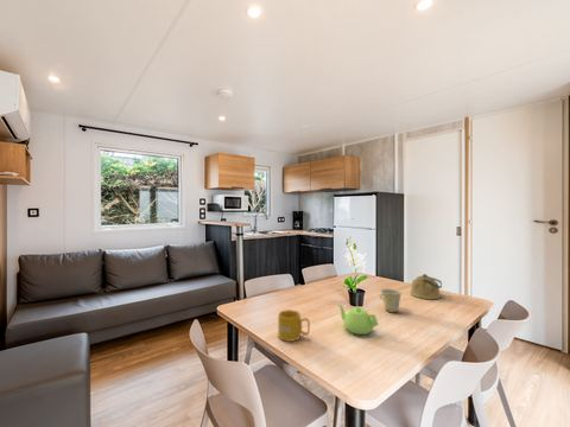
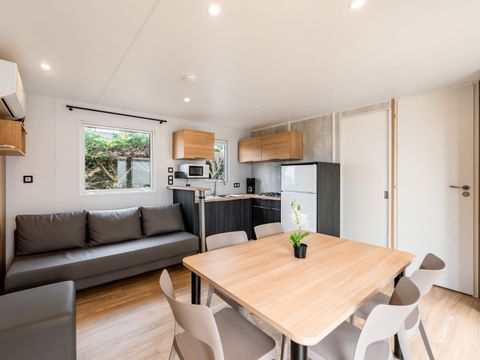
- teapot [336,302,380,336]
- cup [379,287,404,313]
- mug [277,308,311,343]
- kettle [410,273,443,300]
